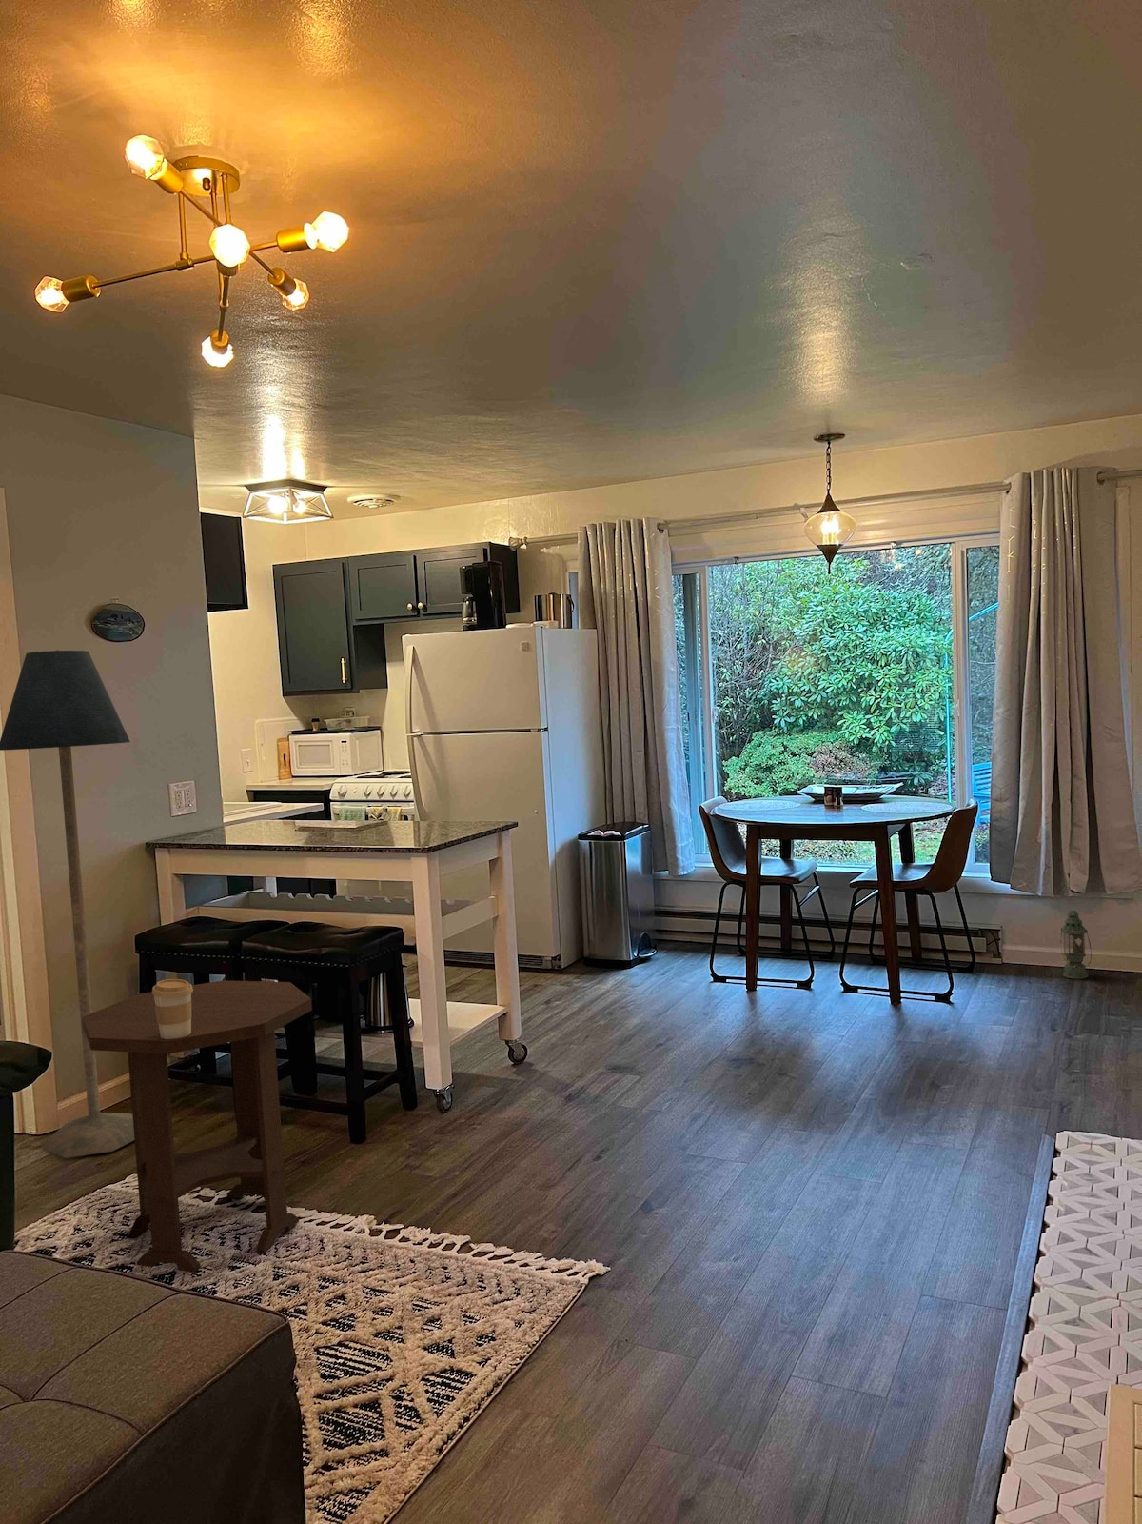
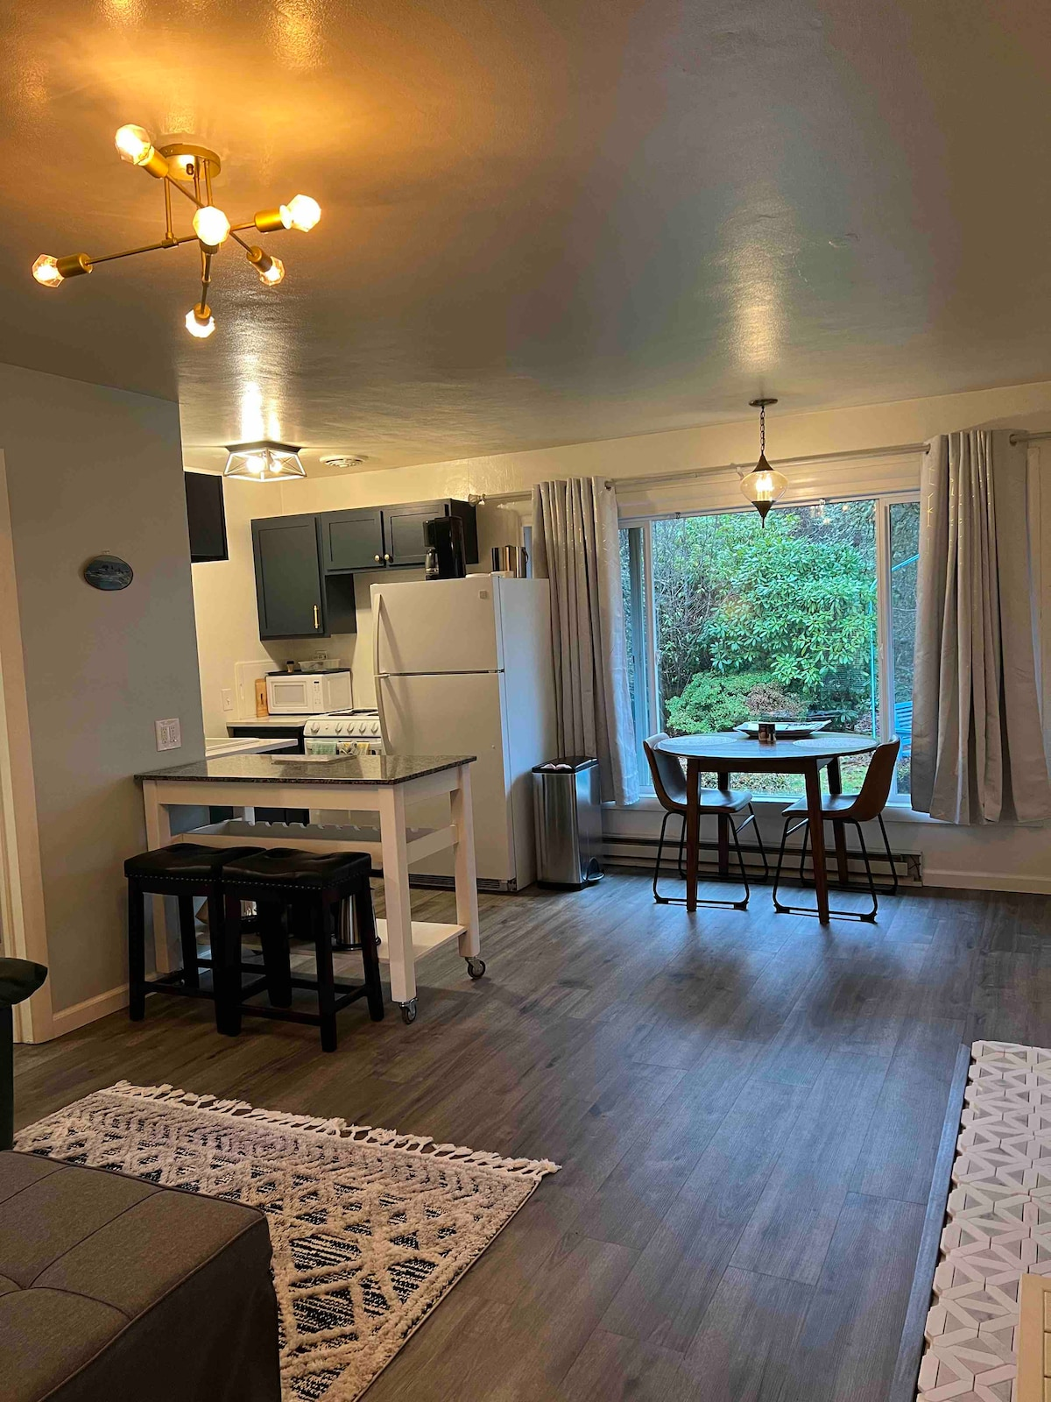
- coffee cup [151,978,193,1039]
- side table [83,980,313,1272]
- lantern [1059,910,1093,980]
- floor lamp [0,649,136,1159]
